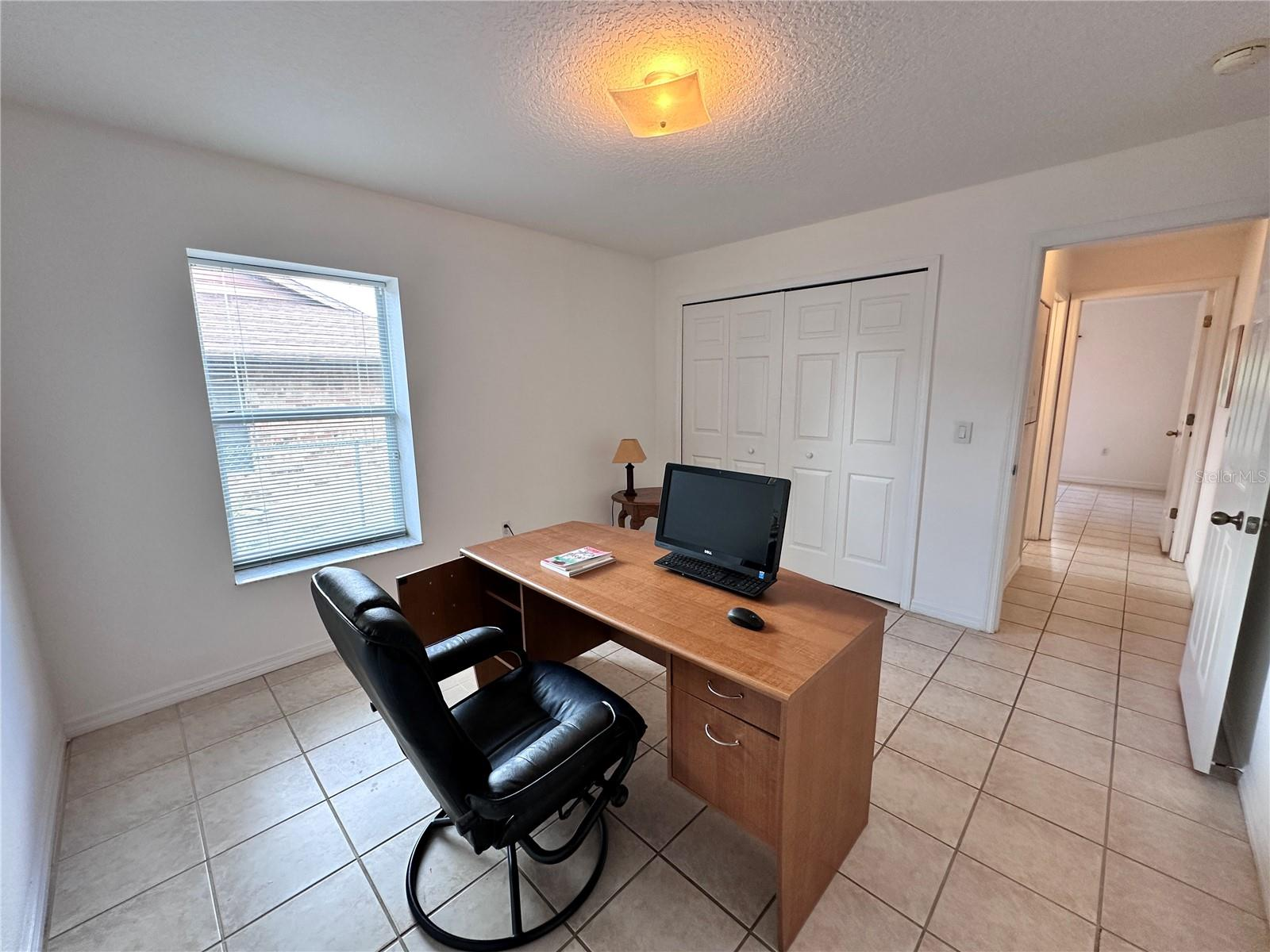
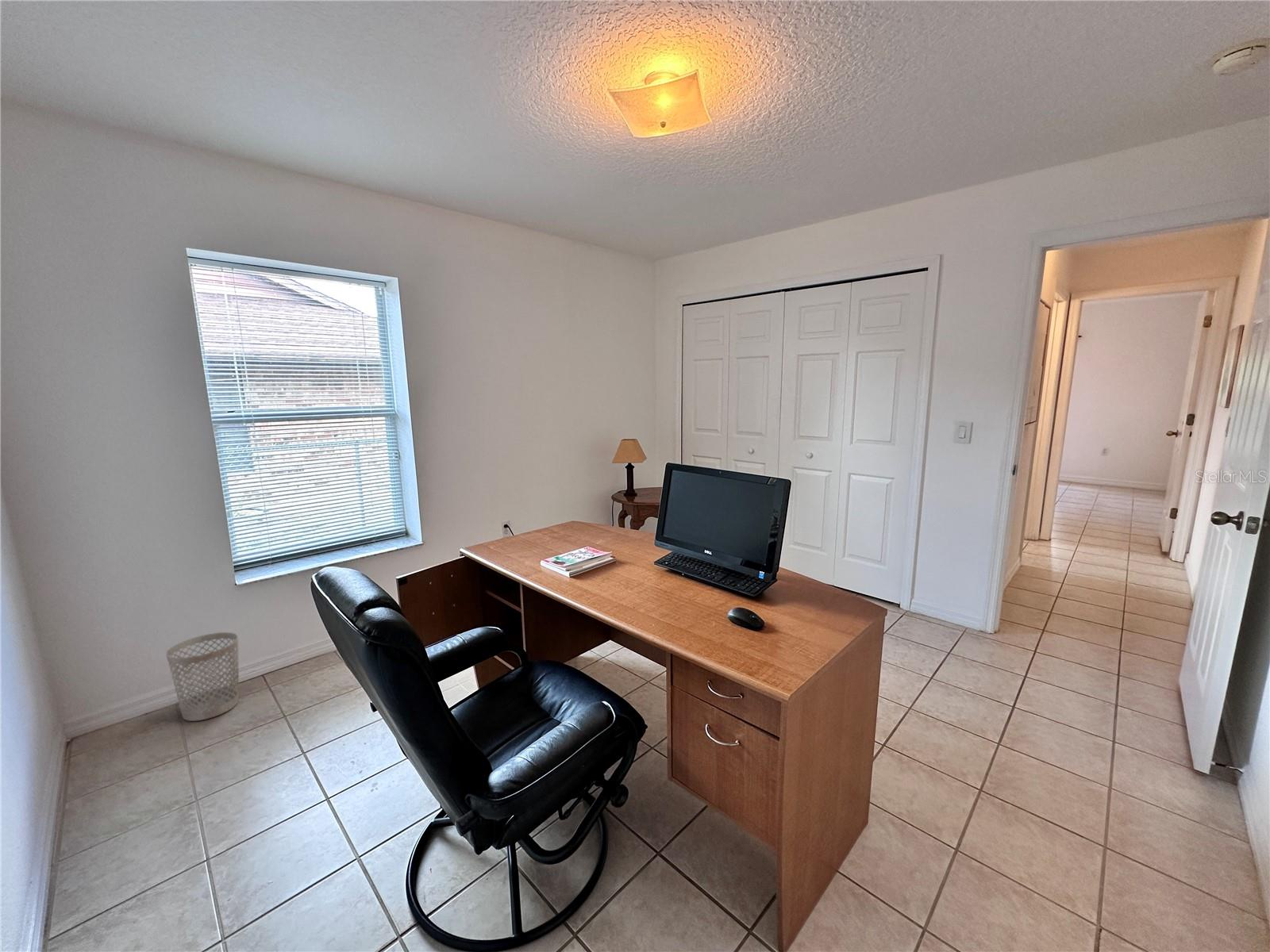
+ wastebasket [165,631,240,722]
